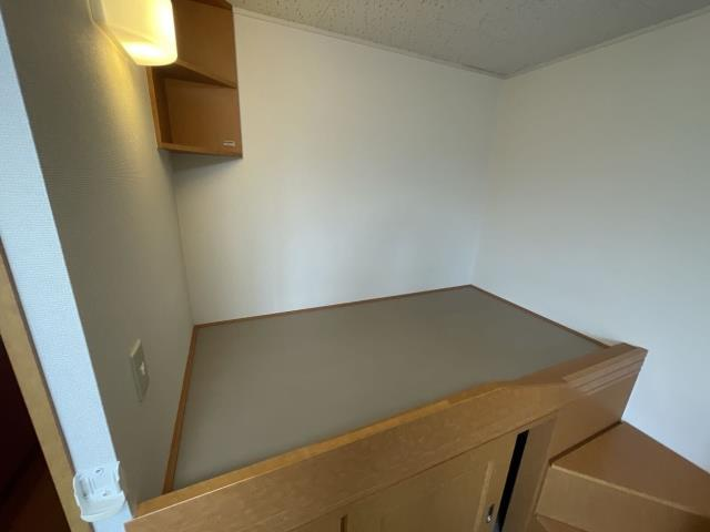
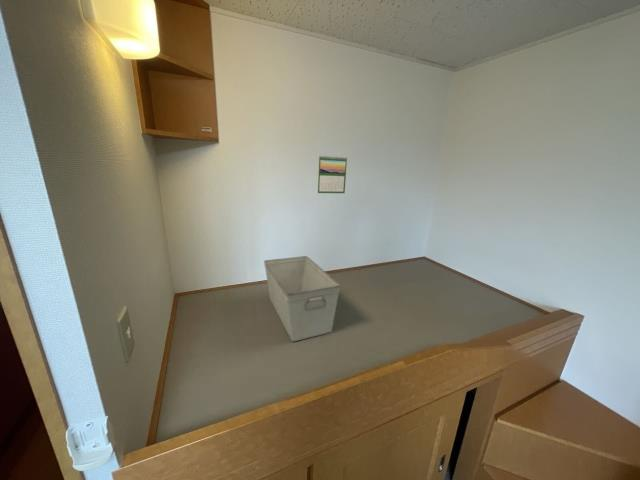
+ calendar [317,155,348,194]
+ storage bin [263,255,341,342]
